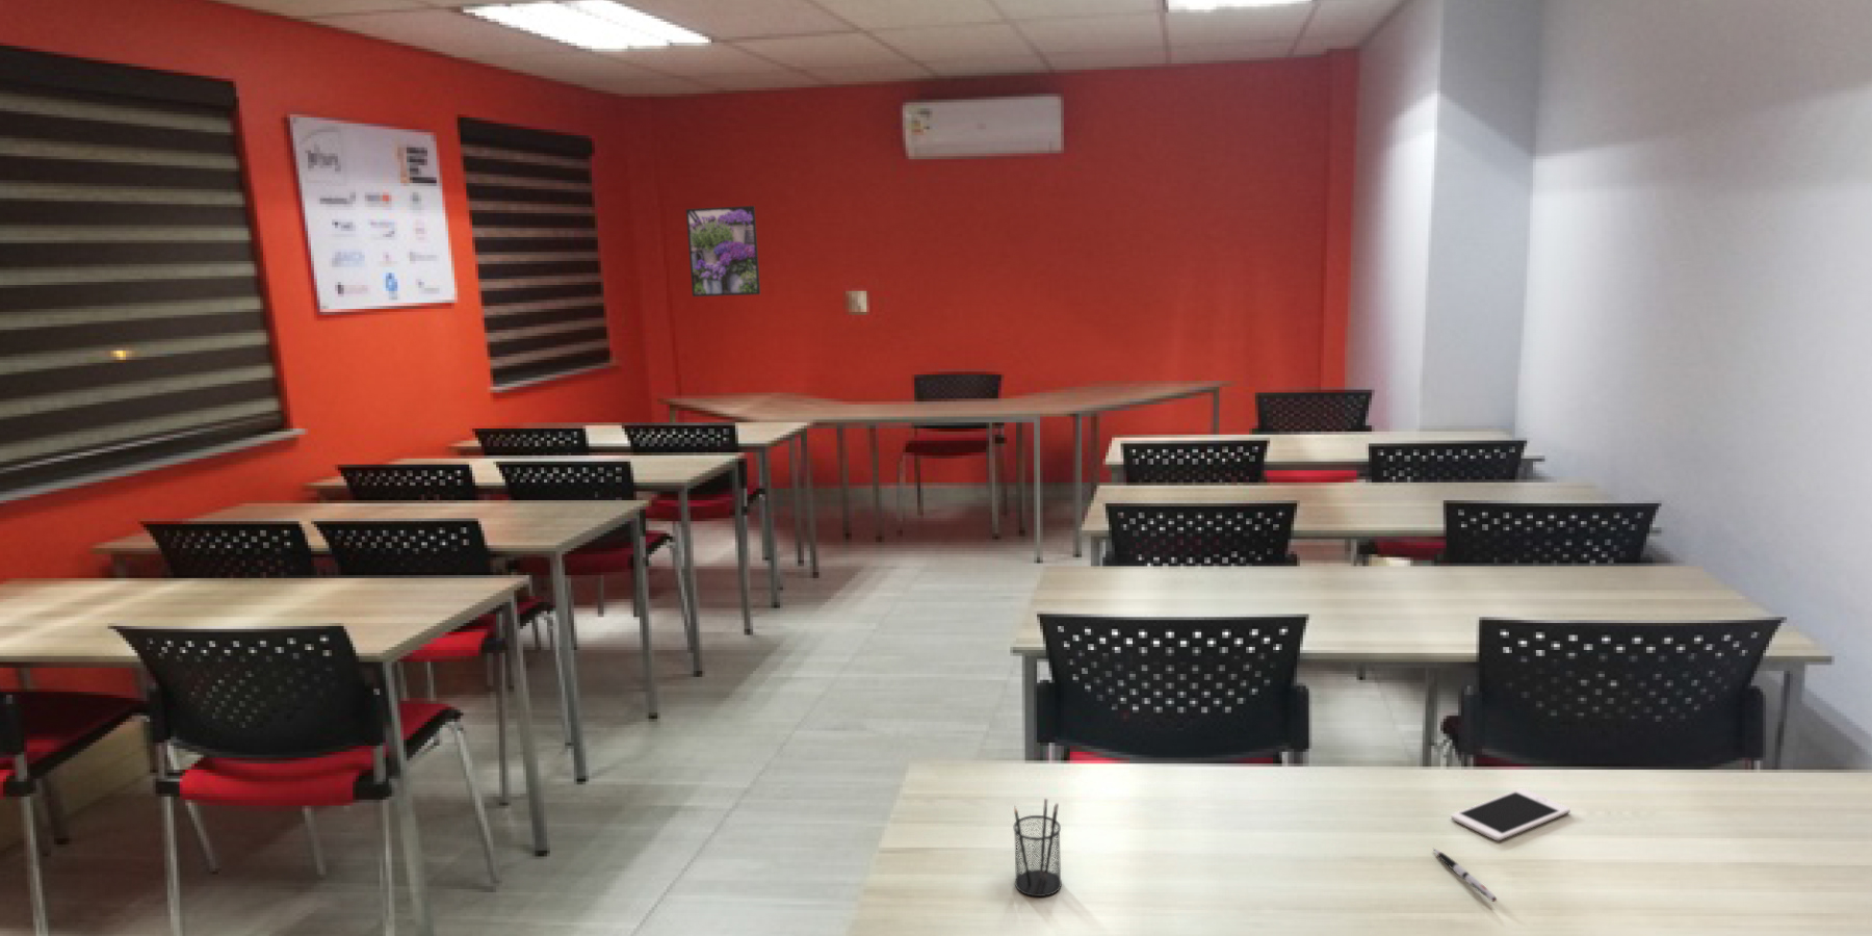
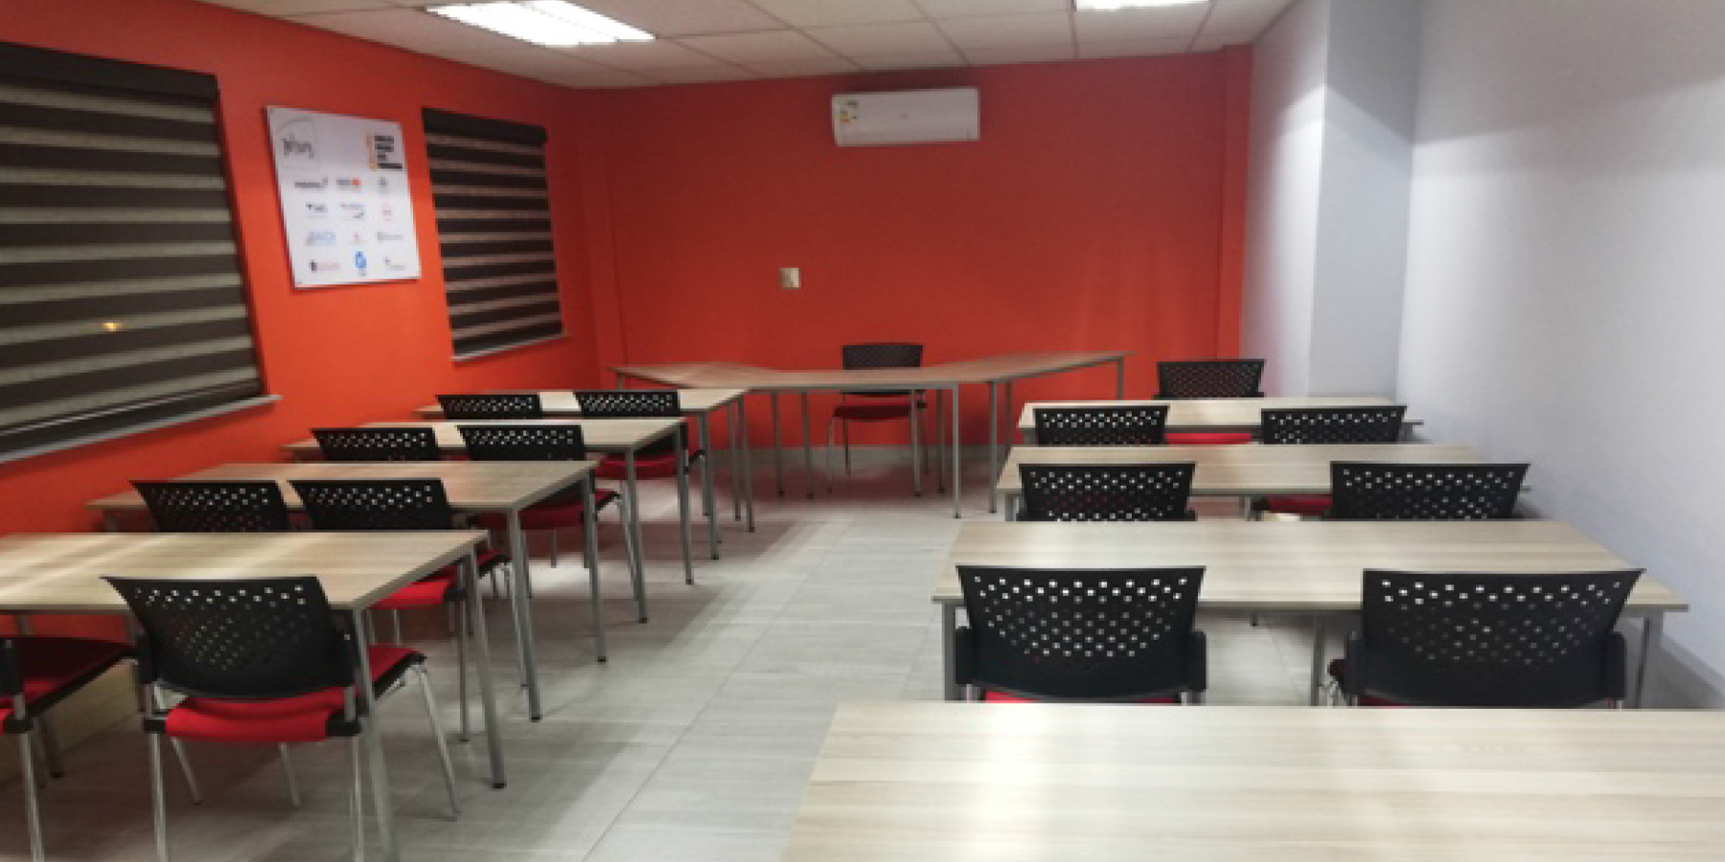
- pencil holder [1012,798,1063,898]
- pen [1433,848,1497,903]
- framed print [684,205,762,297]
- cell phone [1449,787,1571,842]
